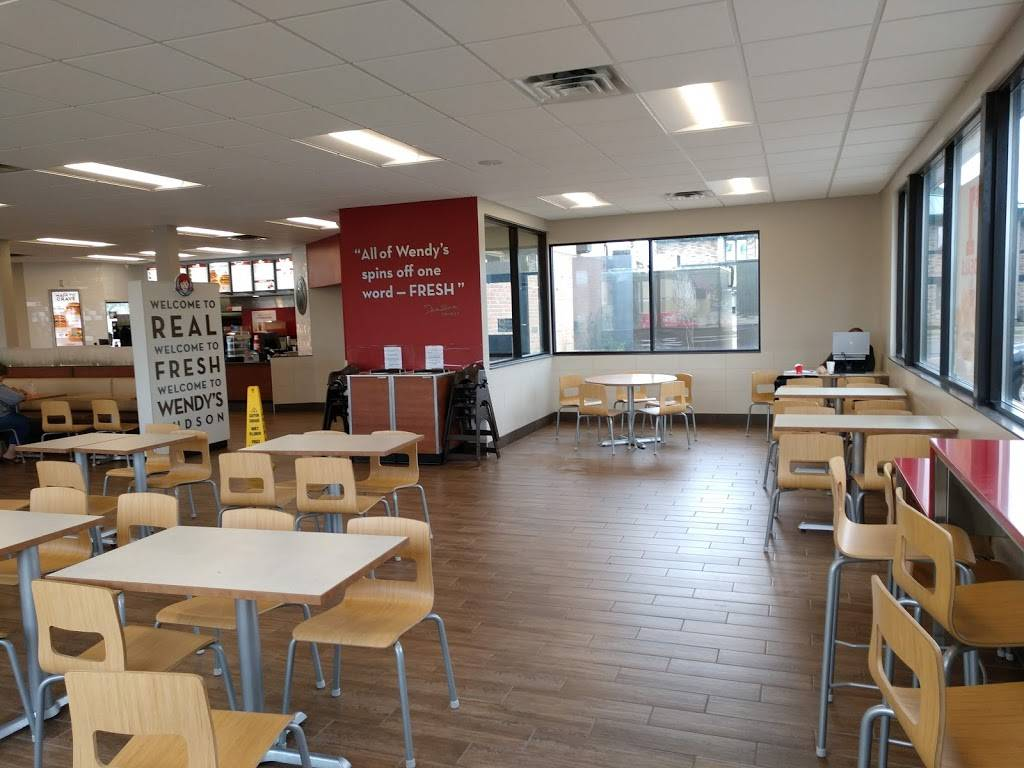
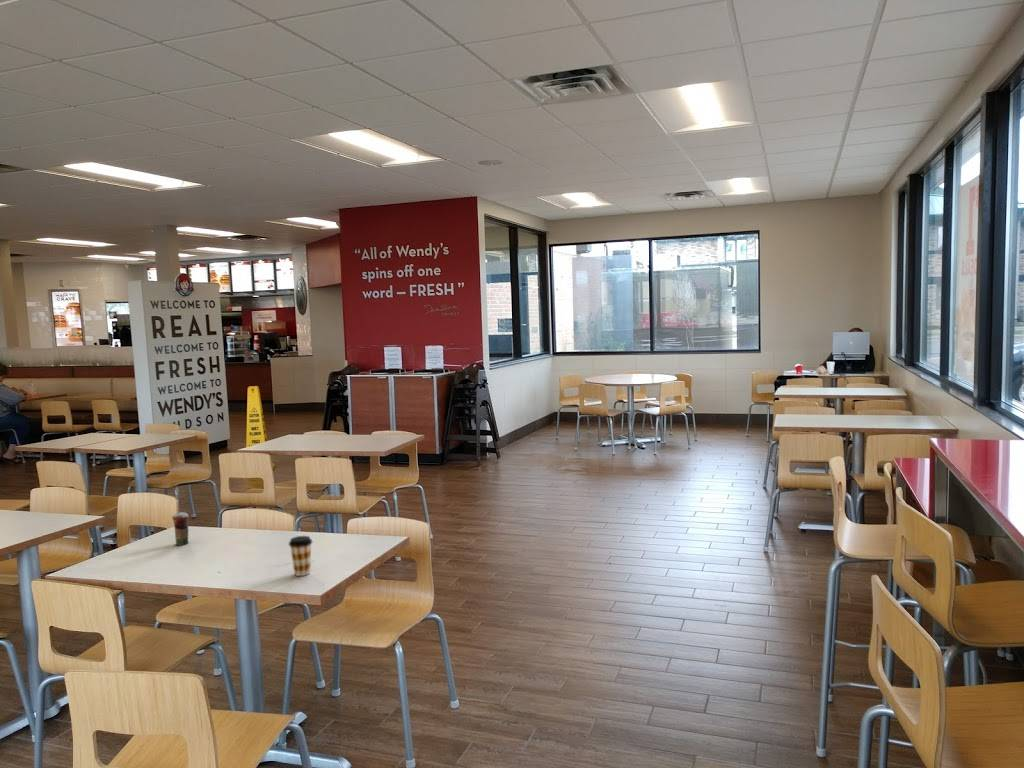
+ coffee cup [288,535,313,577]
+ beverage cup [171,511,190,546]
